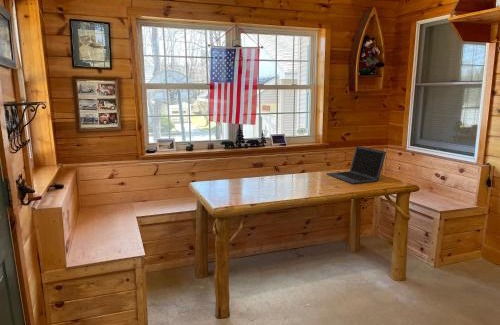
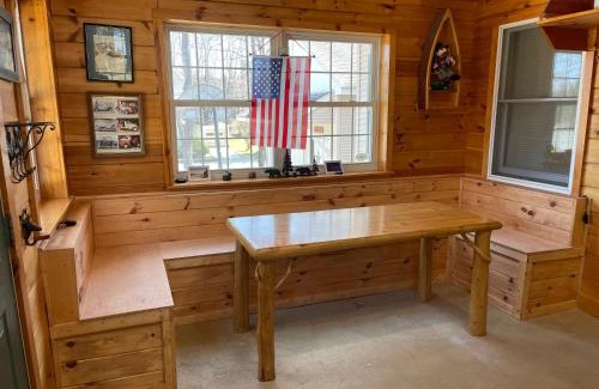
- laptop [326,145,387,185]
